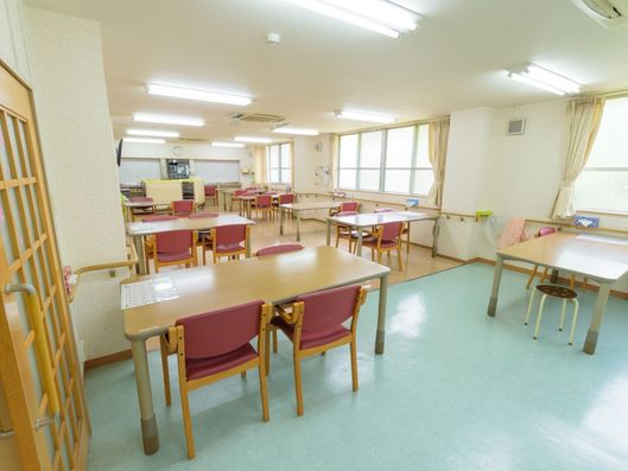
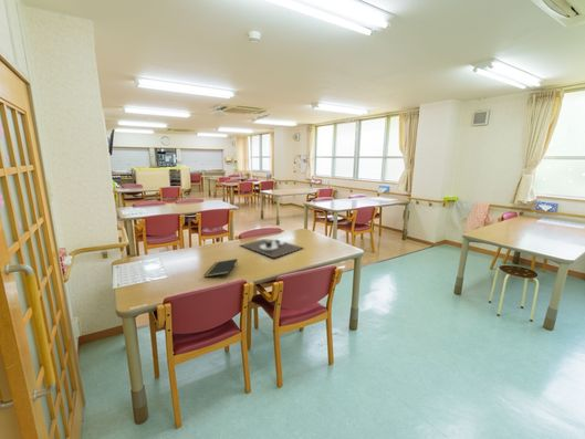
+ place mat [239,238,305,259]
+ notepad [203,258,239,278]
